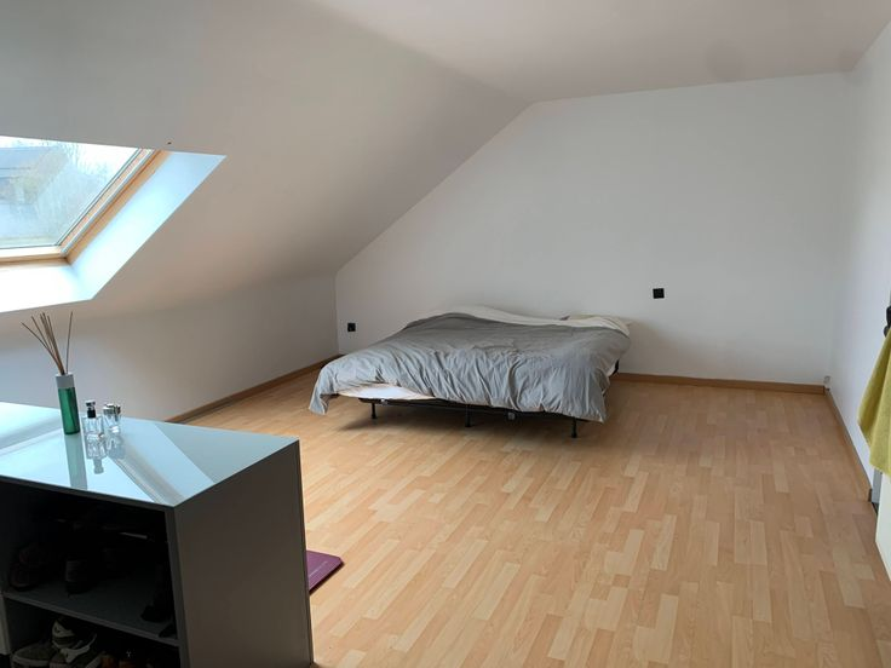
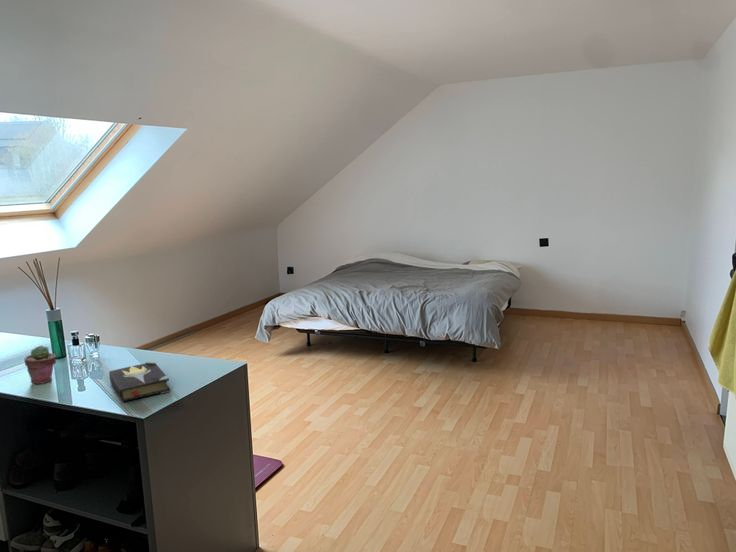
+ hardback book [108,360,171,403]
+ potted succulent [23,344,57,385]
